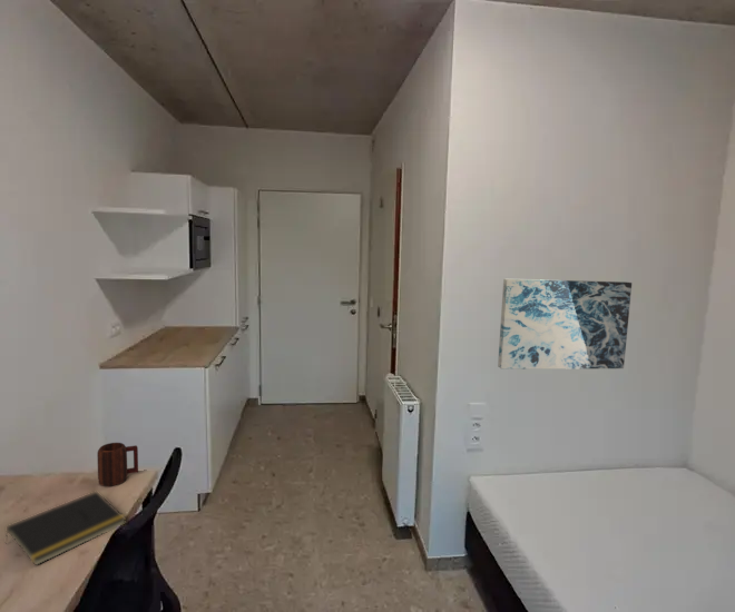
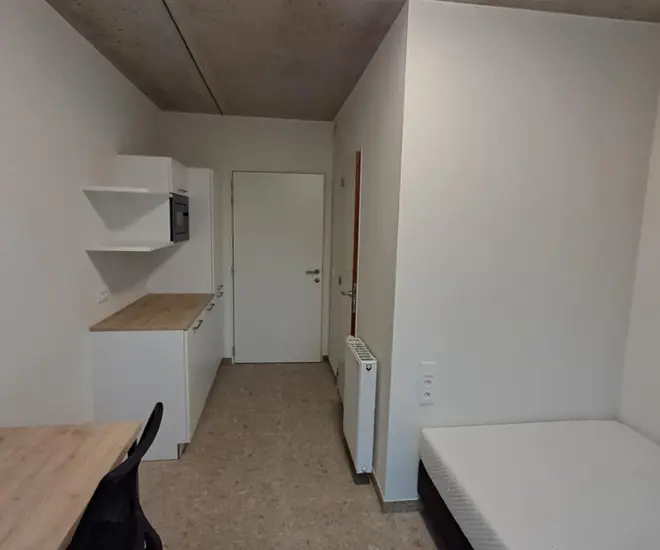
- notepad [3,491,128,566]
- mug [96,442,139,487]
- wall art [497,278,633,371]
